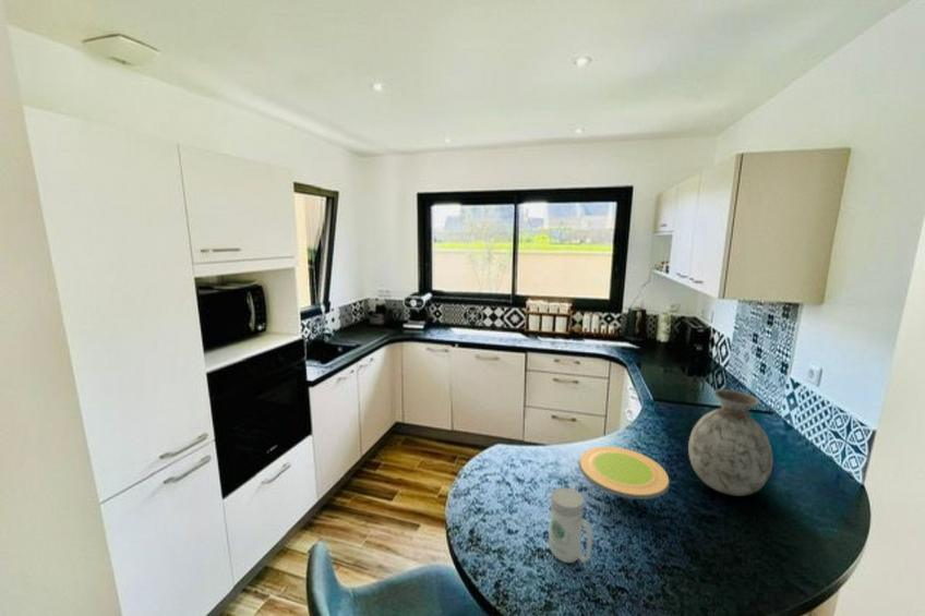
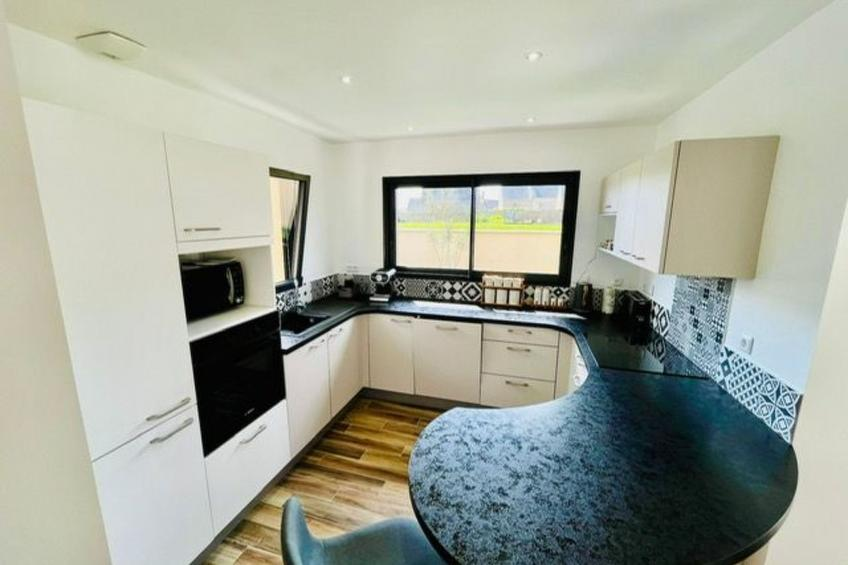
- decorative bowl [577,446,671,500]
- vase [687,388,773,497]
- mug [548,486,593,564]
